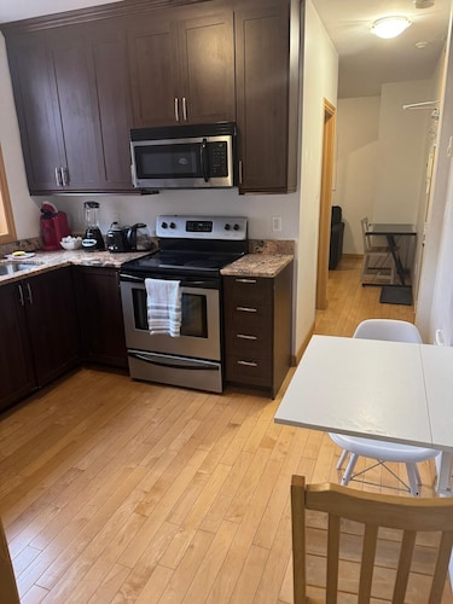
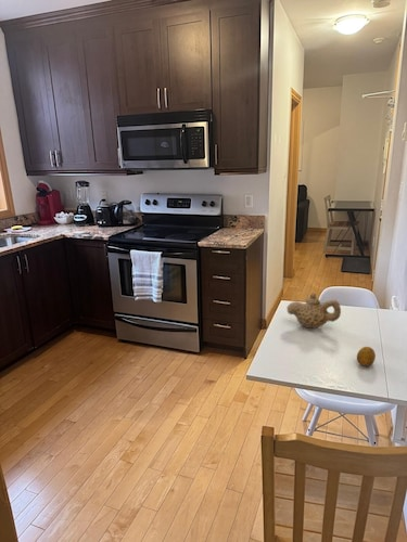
+ fruit [356,346,377,367]
+ teapot [285,292,342,330]
